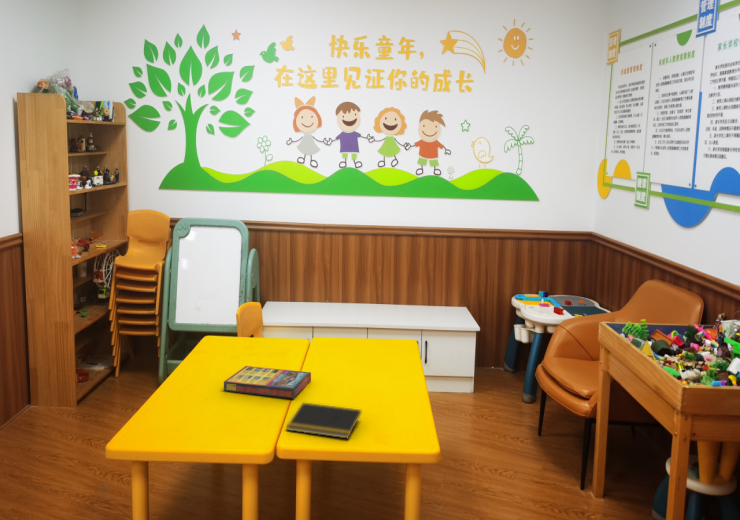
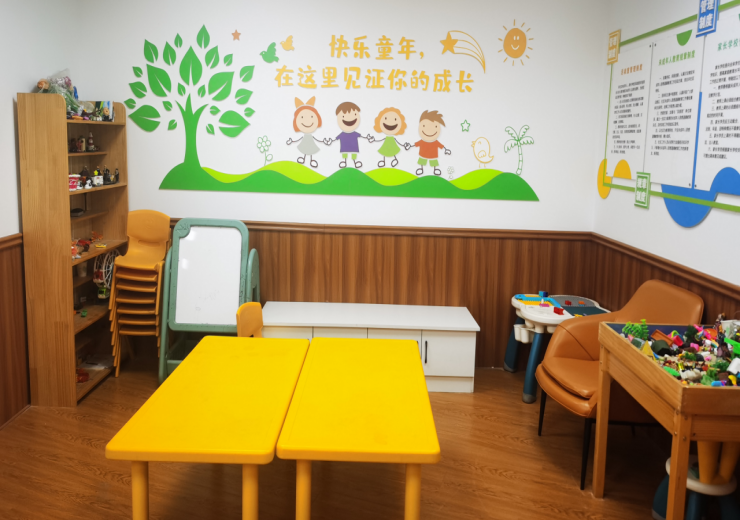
- notepad [285,402,362,440]
- game compilation box [223,365,312,399]
